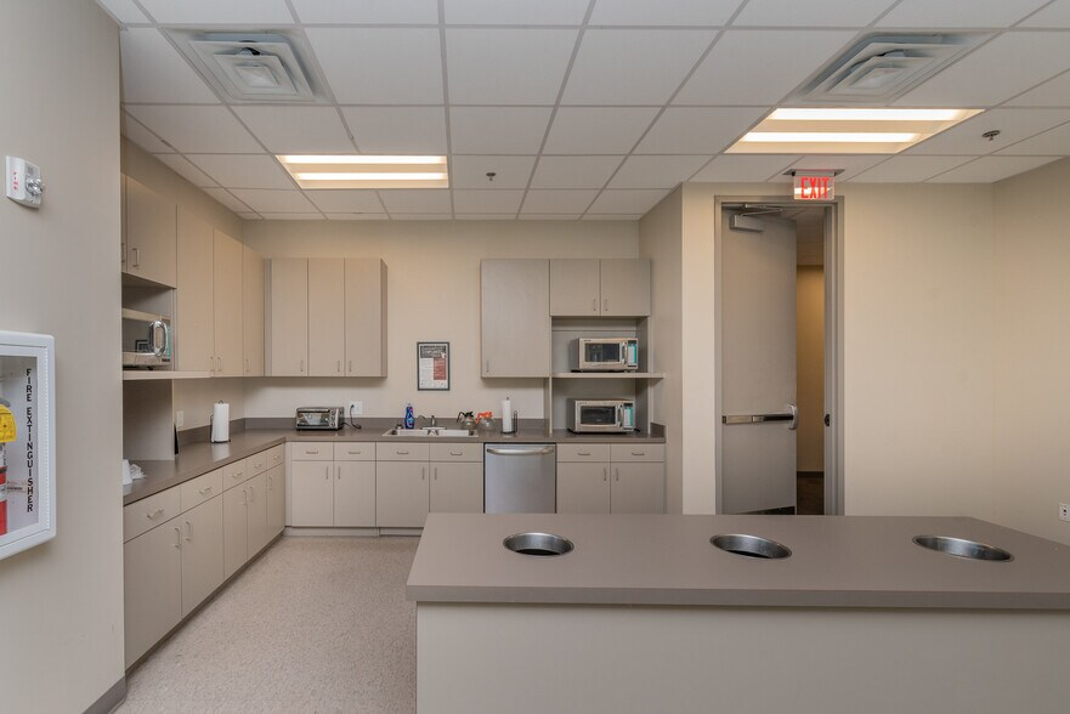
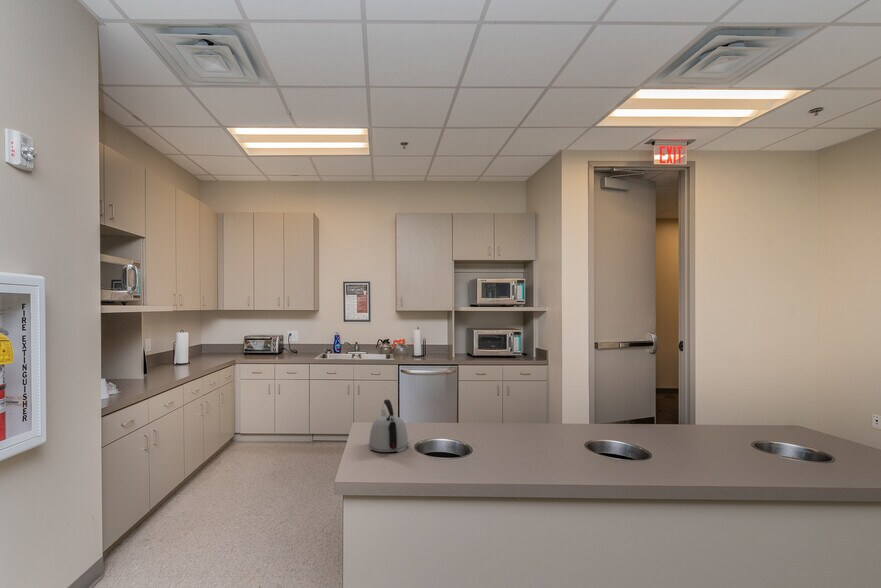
+ kettle [368,399,409,453]
